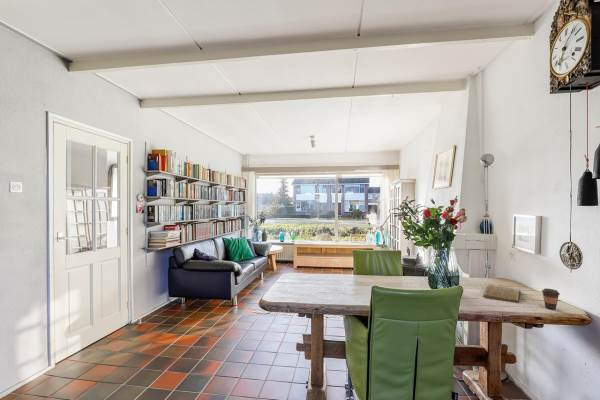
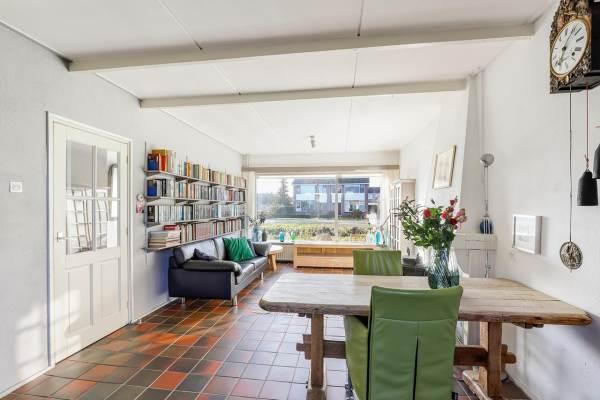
- book [482,284,522,304]
- coffee cup [541,288,561,311]
